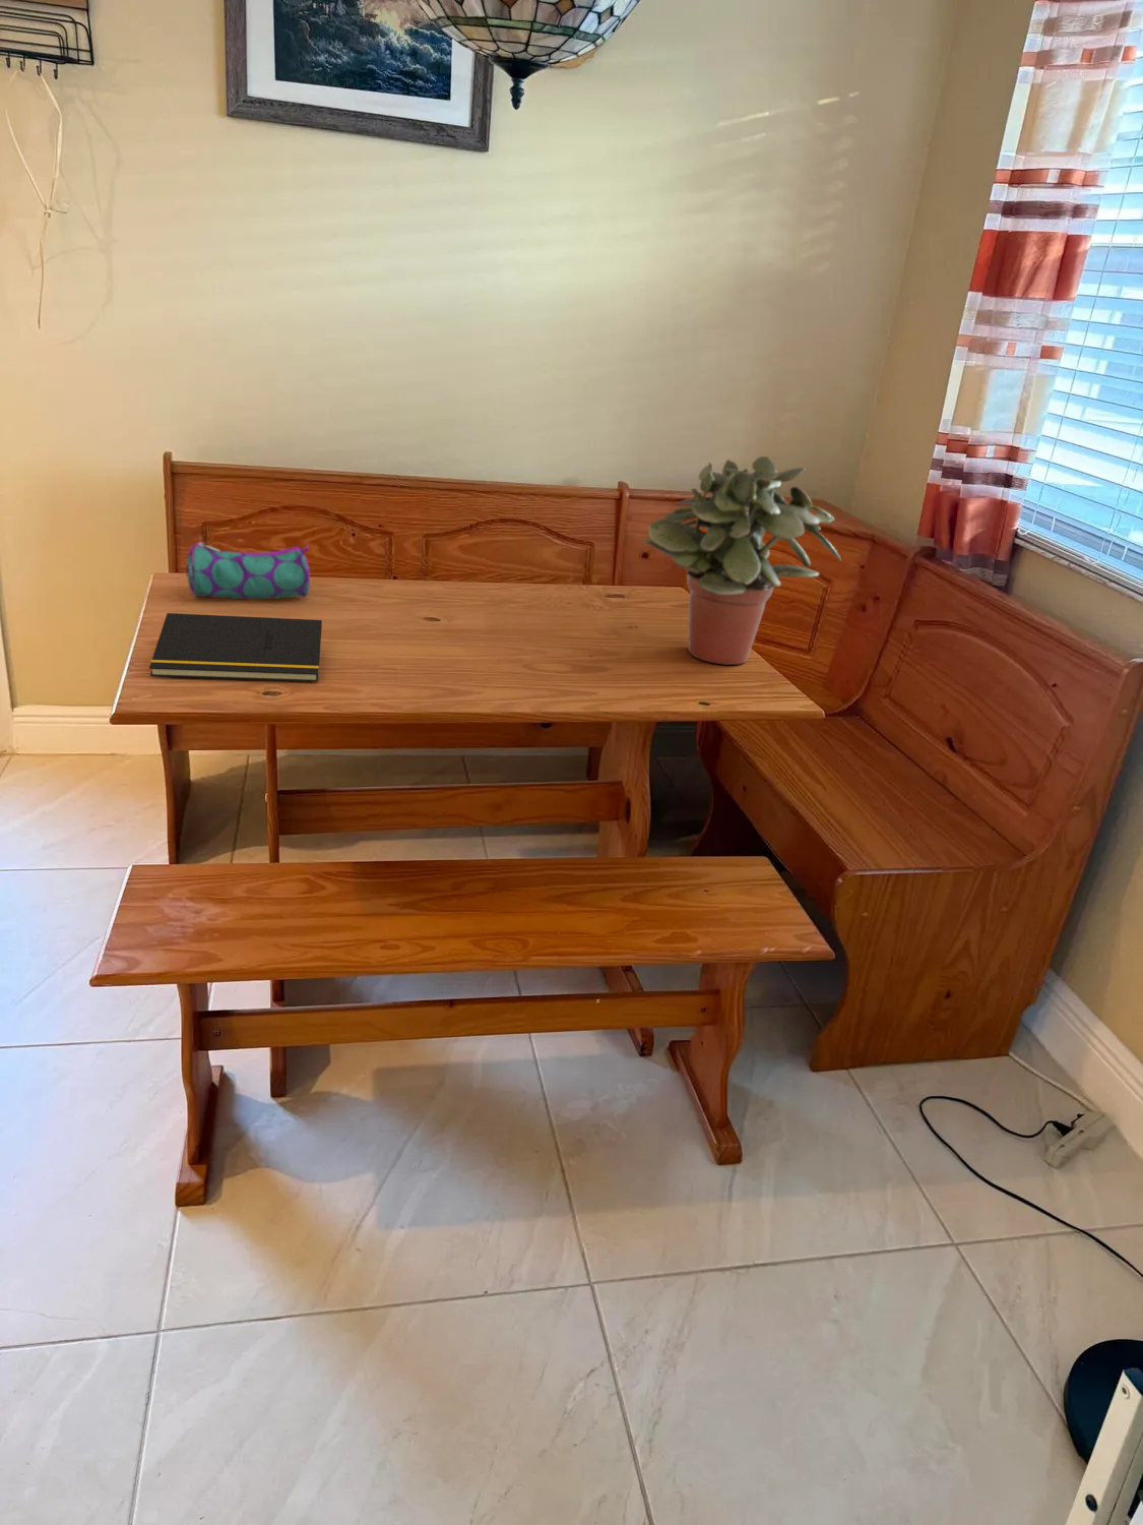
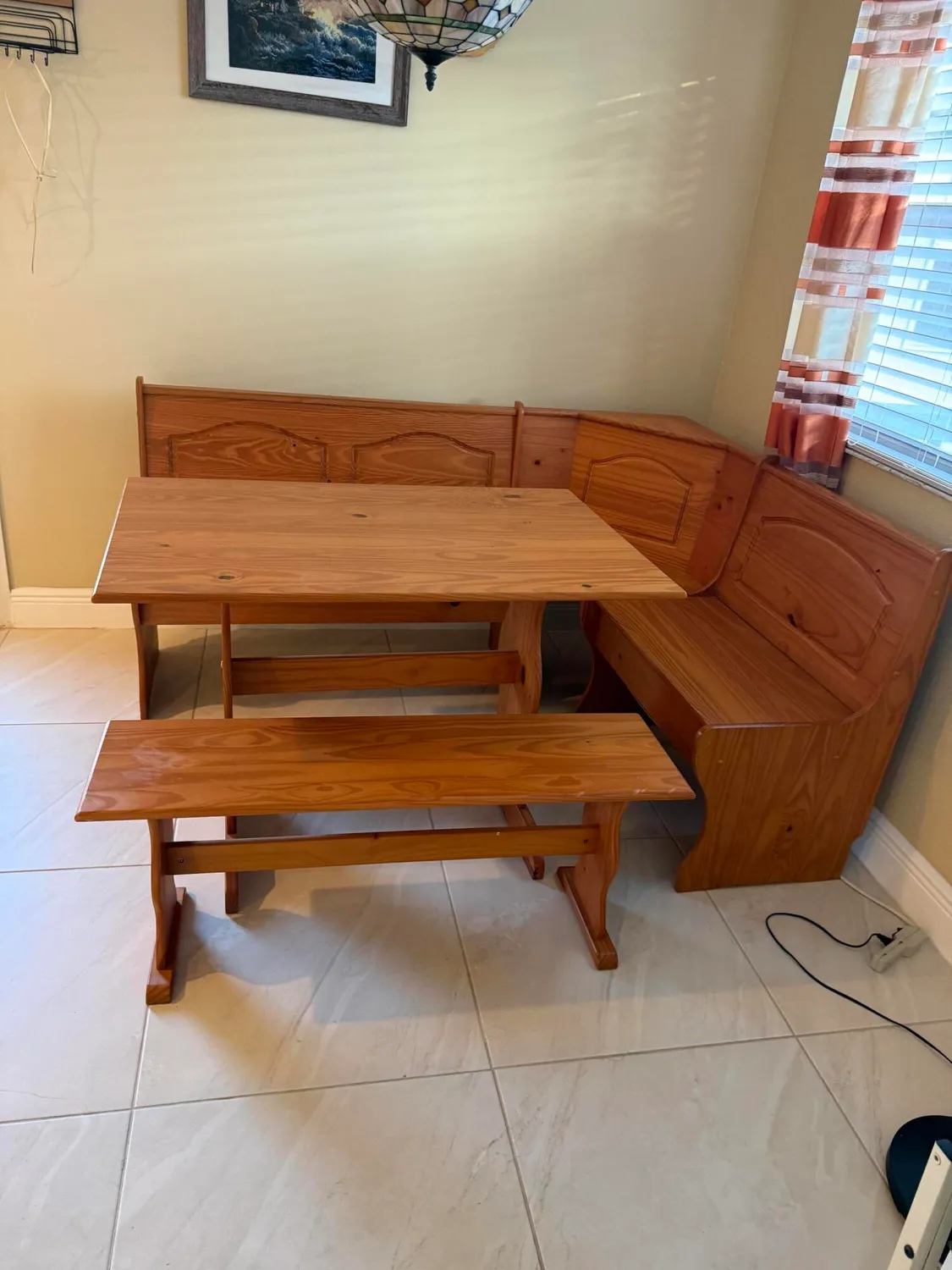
- notepad [149,612,323,683]
- potted plant [644,455,843,666]
- pencil case [185,540,311,600]
